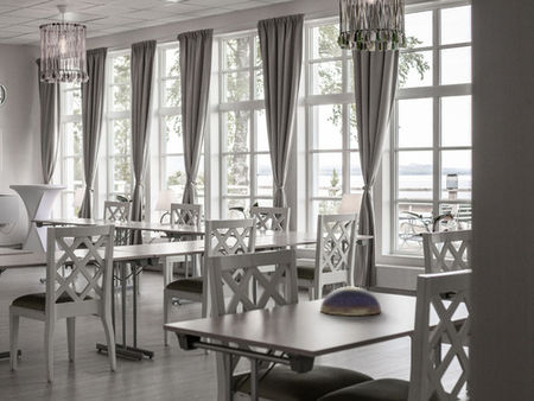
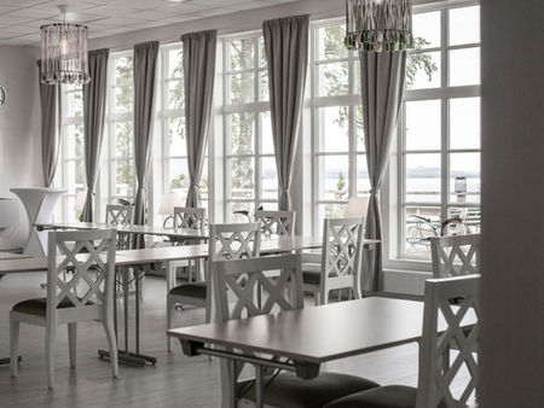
- decorative bowl [319,286,382,317]
